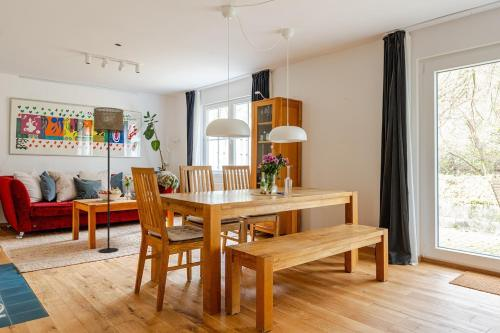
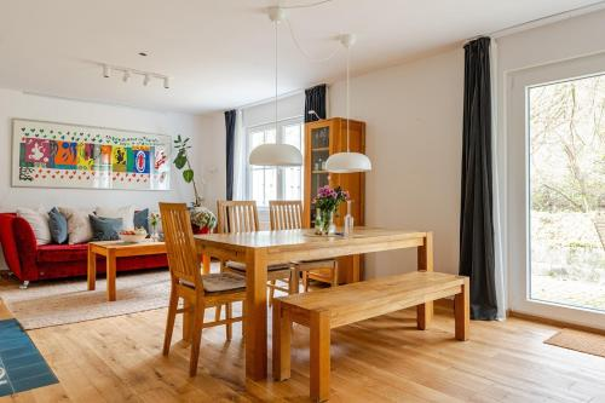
- floor lamp [93,106,124,254]
